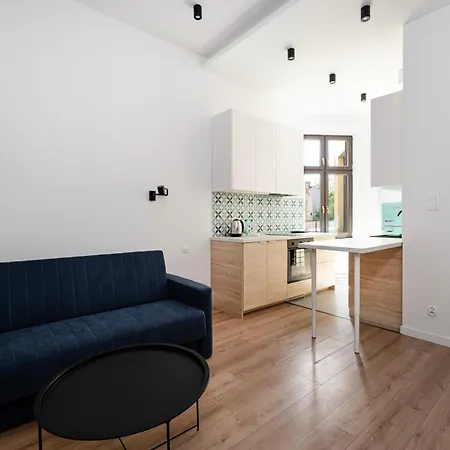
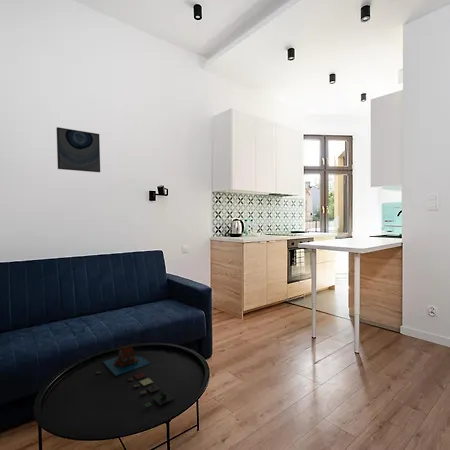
+ board game [95,343,176,408]
+ wall art [56,126,101,173]
